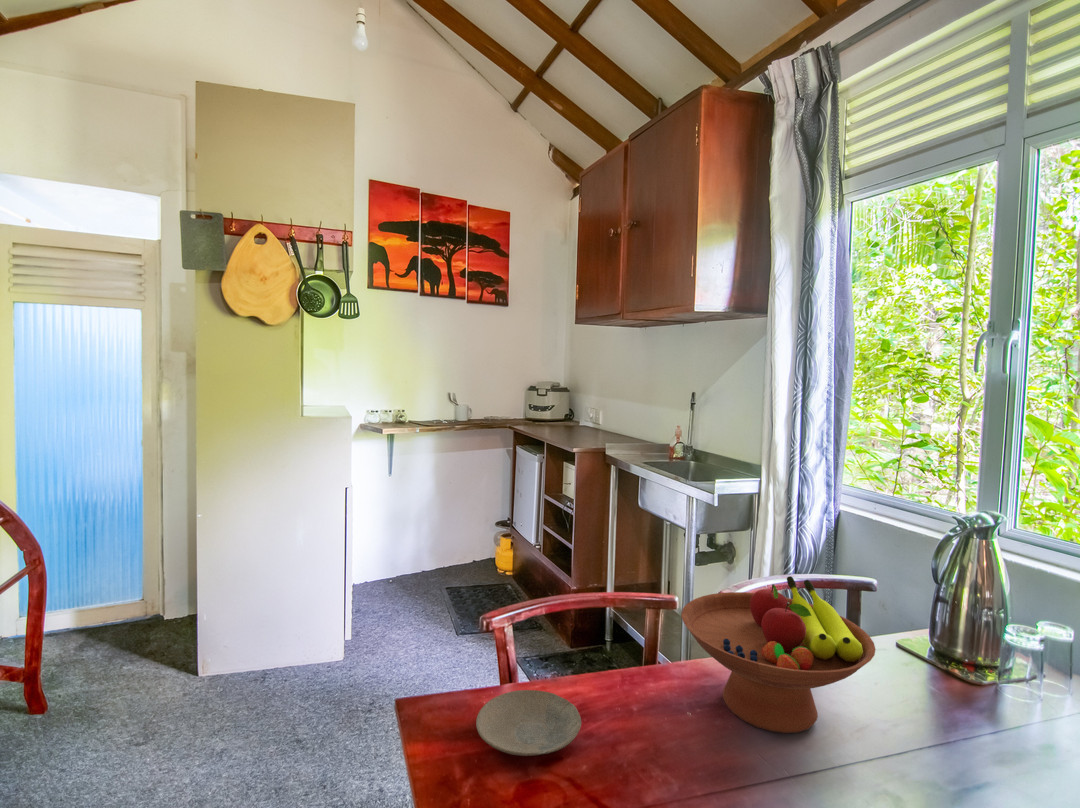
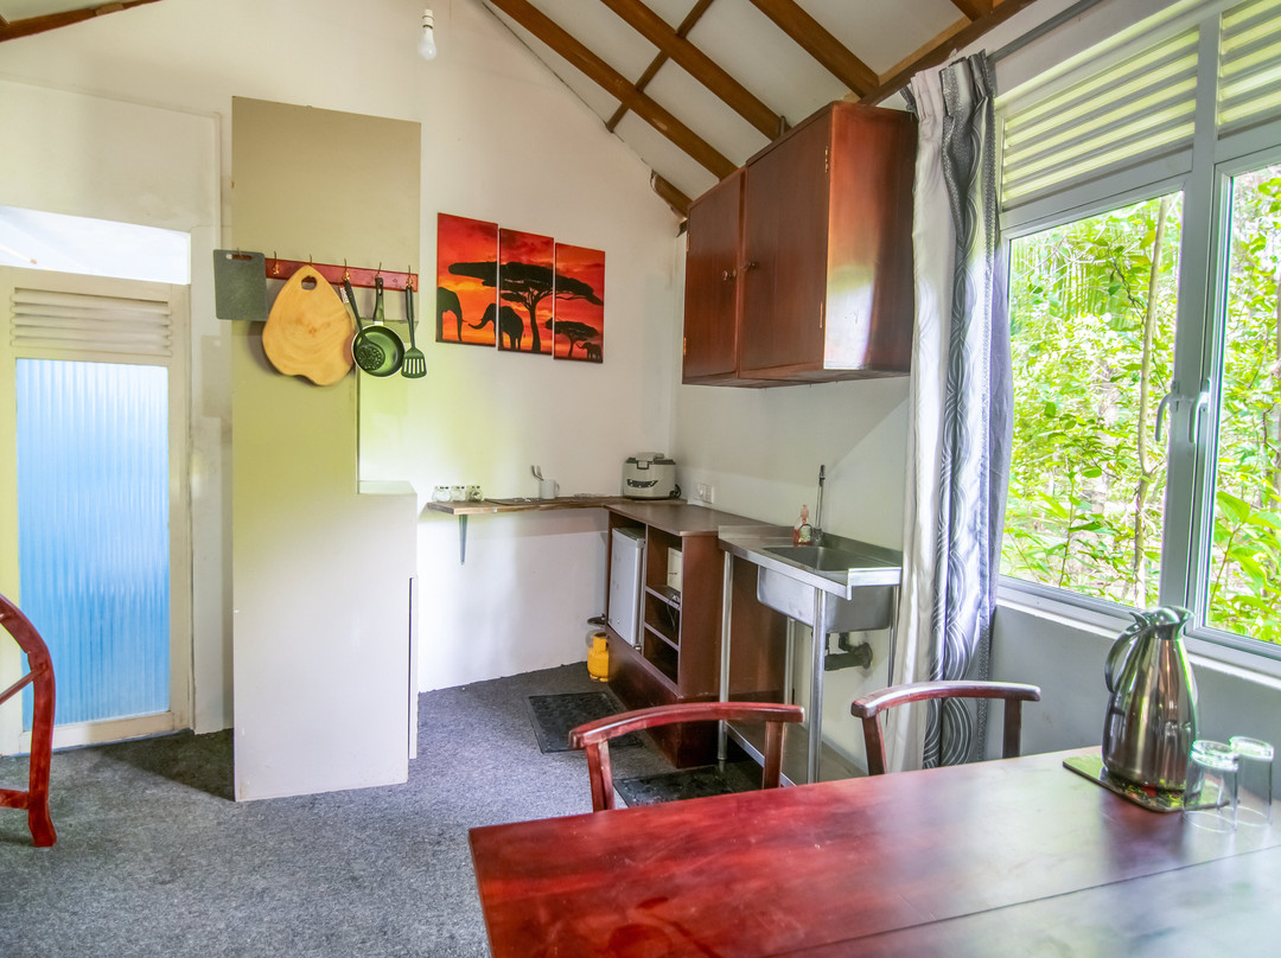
- fruit bowl [680,575,877,734]
- plate [475,689,582,757]
